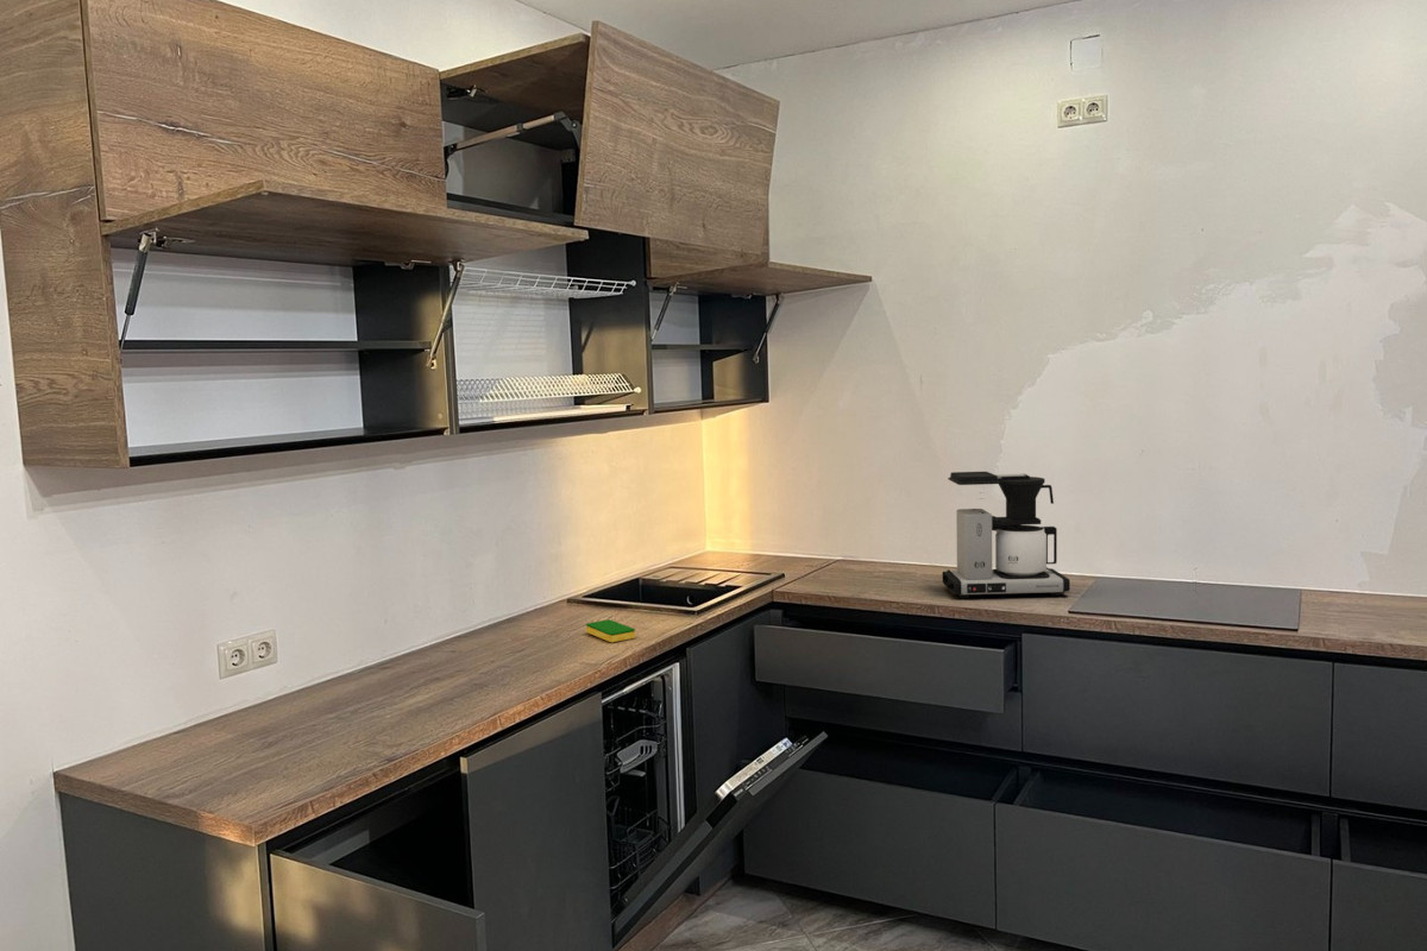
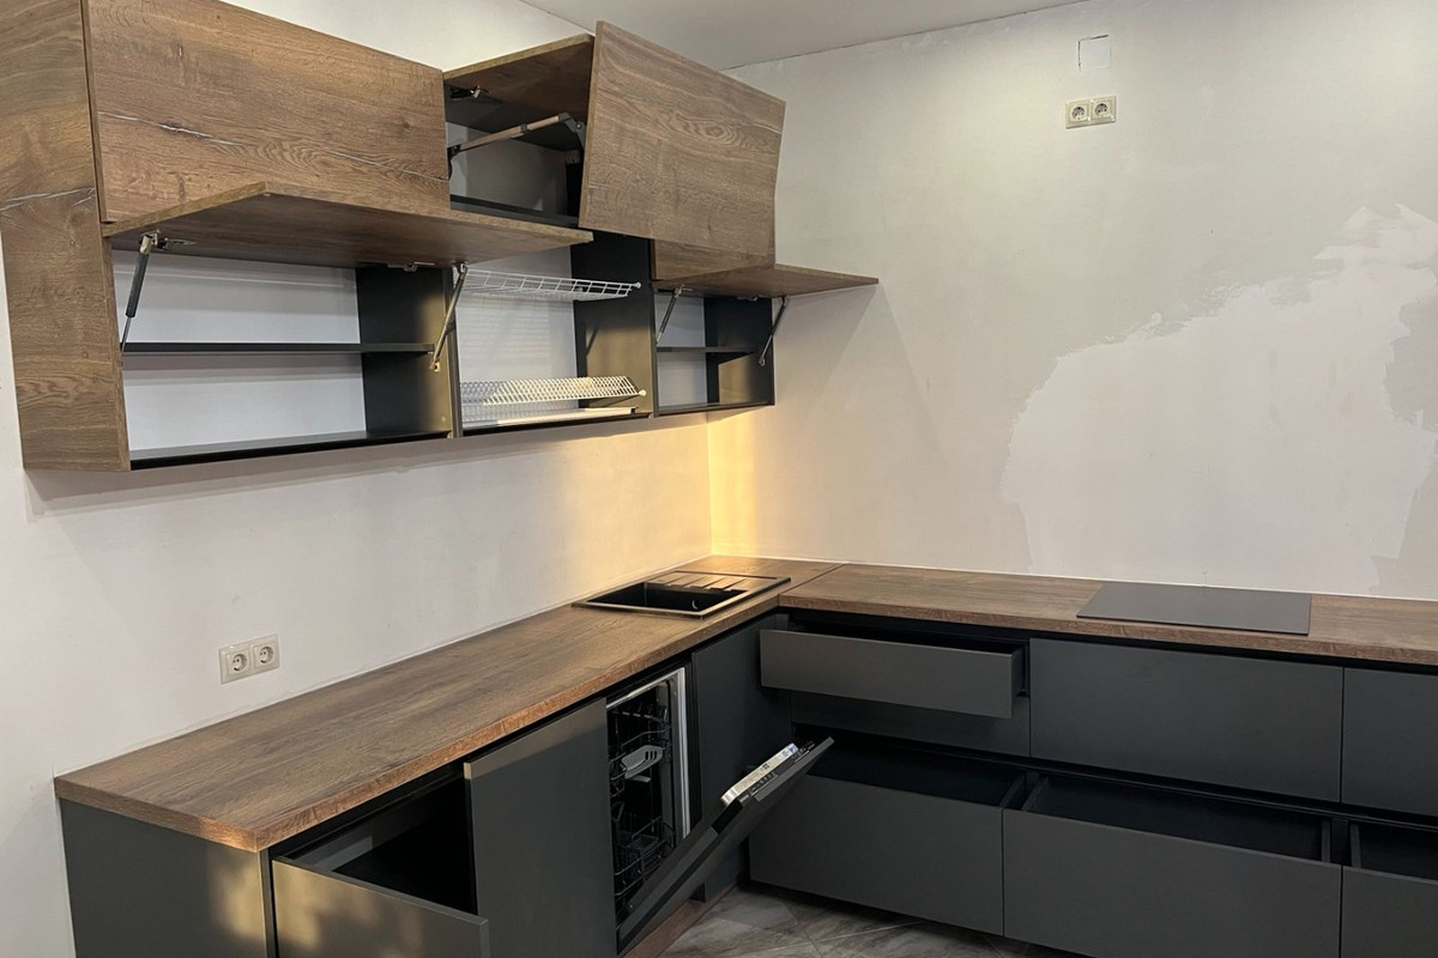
- coffee maker [941,471,1071,599]
- dish sponge [585,618,636,643]
